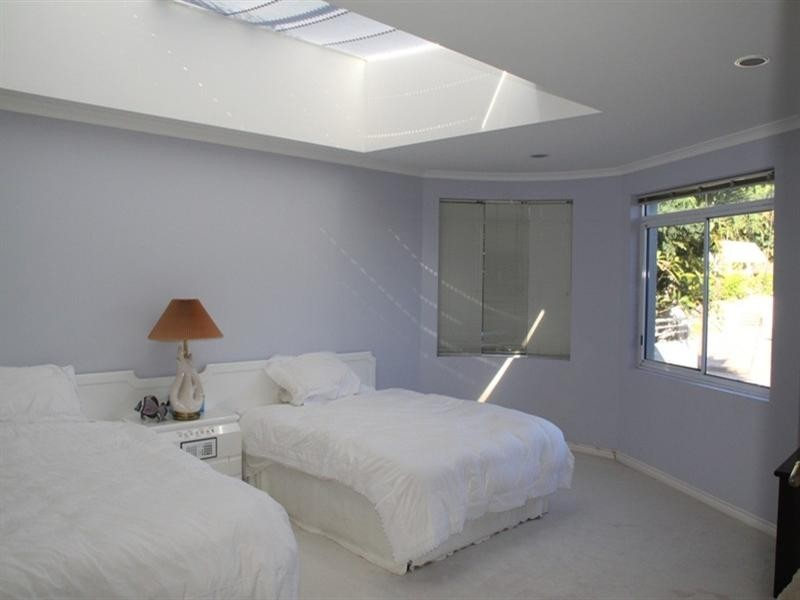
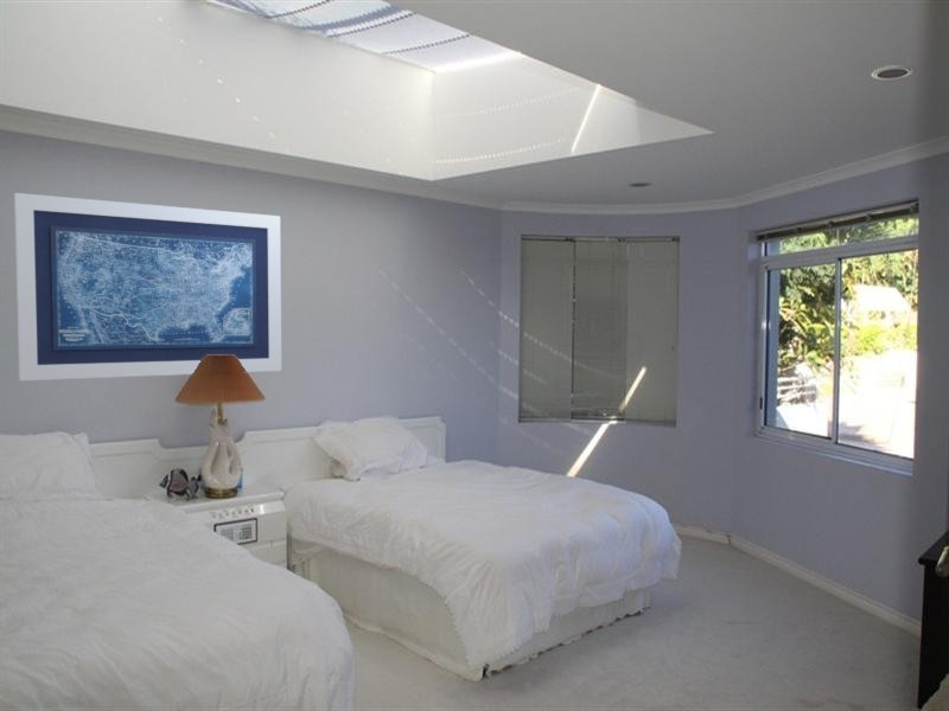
+ wall art [13,192,282,382]
